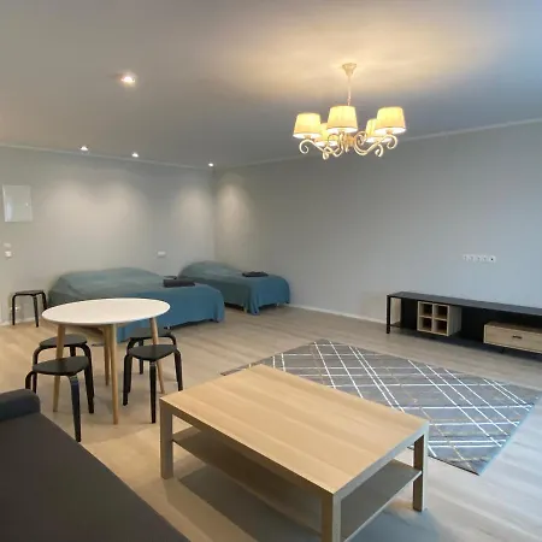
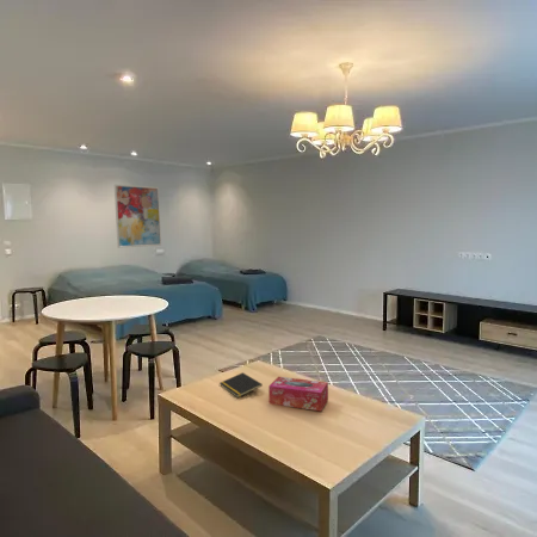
+ notepad [218,371,264,399]
+ tissue box [267,376,329,412]
+ wall art [113,184,162,248]
